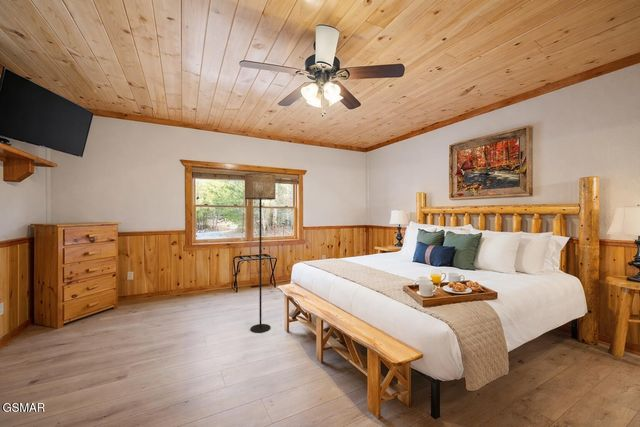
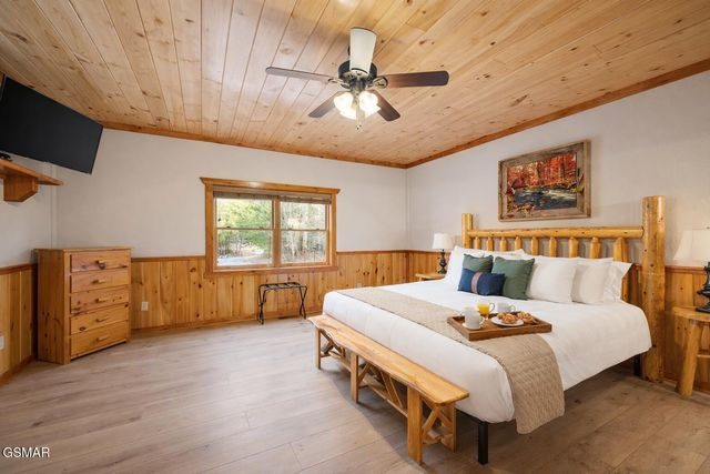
- floor lamp [244,172,277,334]
